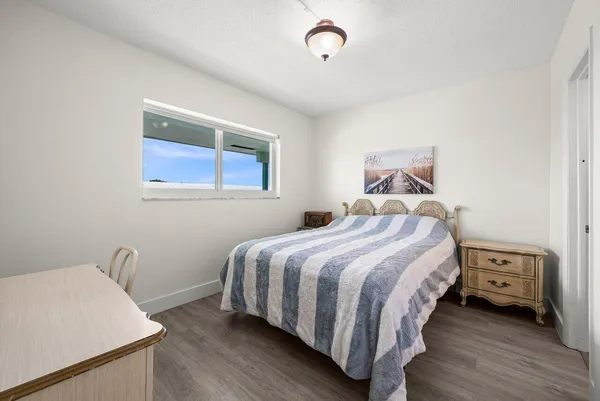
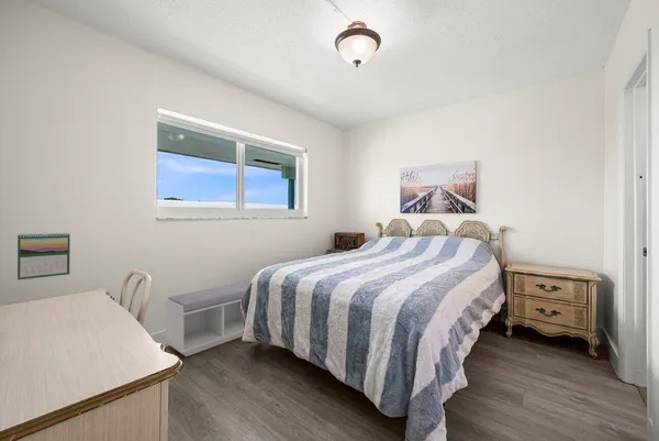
+ bench [164,283,249,357]
+ calendar [16,232,71,280]
